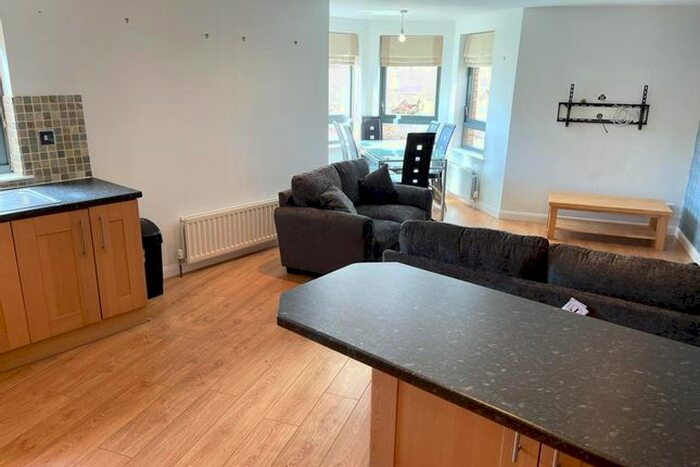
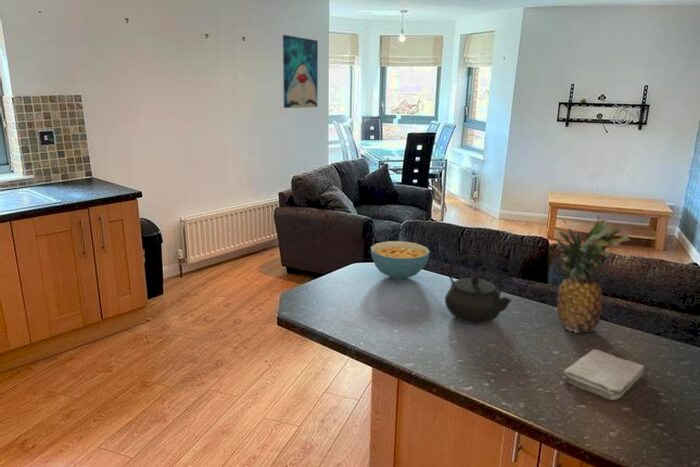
+ wall art [282,34,319,109]
+ cereal bowl [369,240,431,281]
+ kettle [444,254,513,325]
+ fruit [555,214,632,334]
+ washcloth [561,348,646,401]
